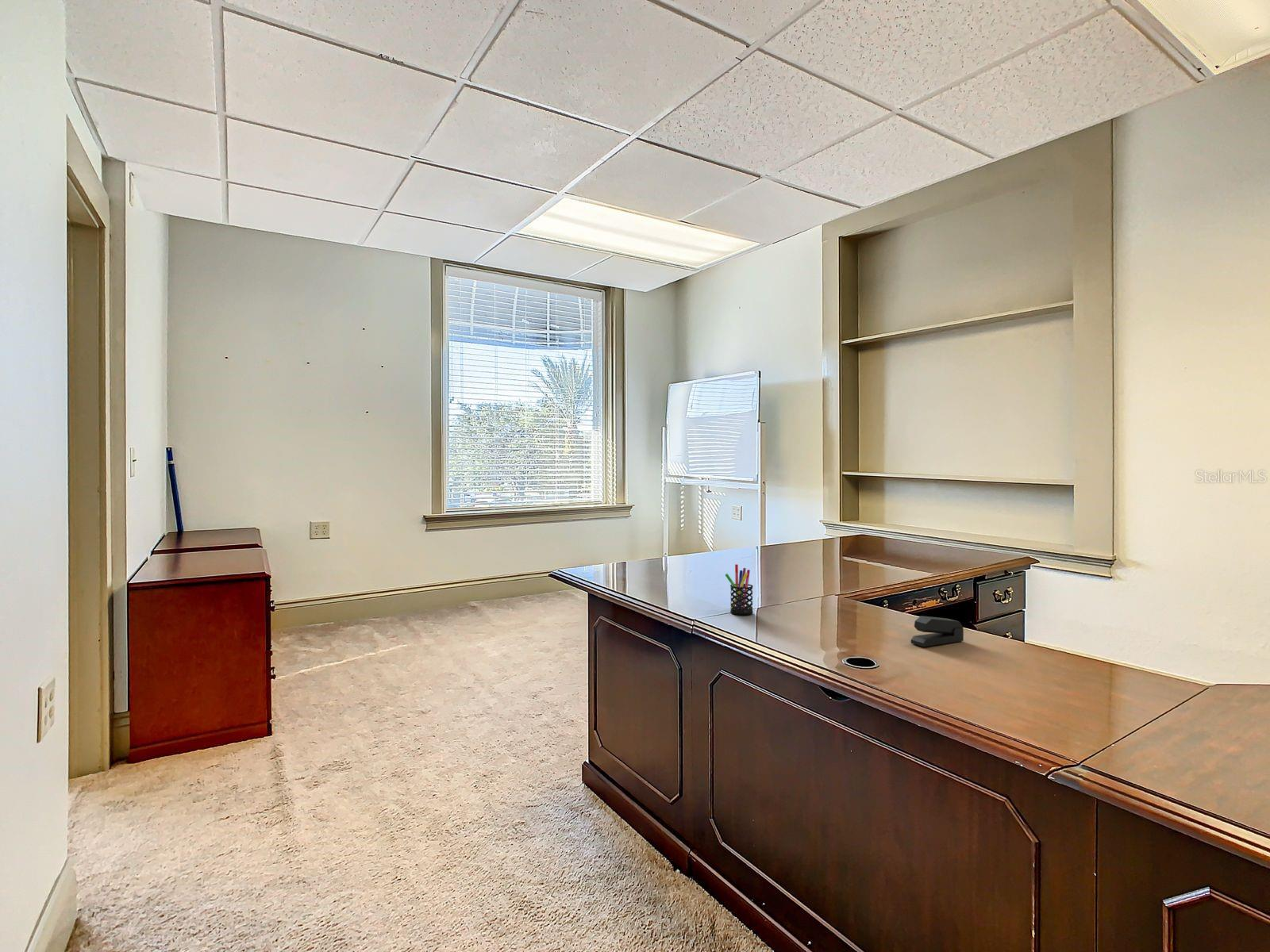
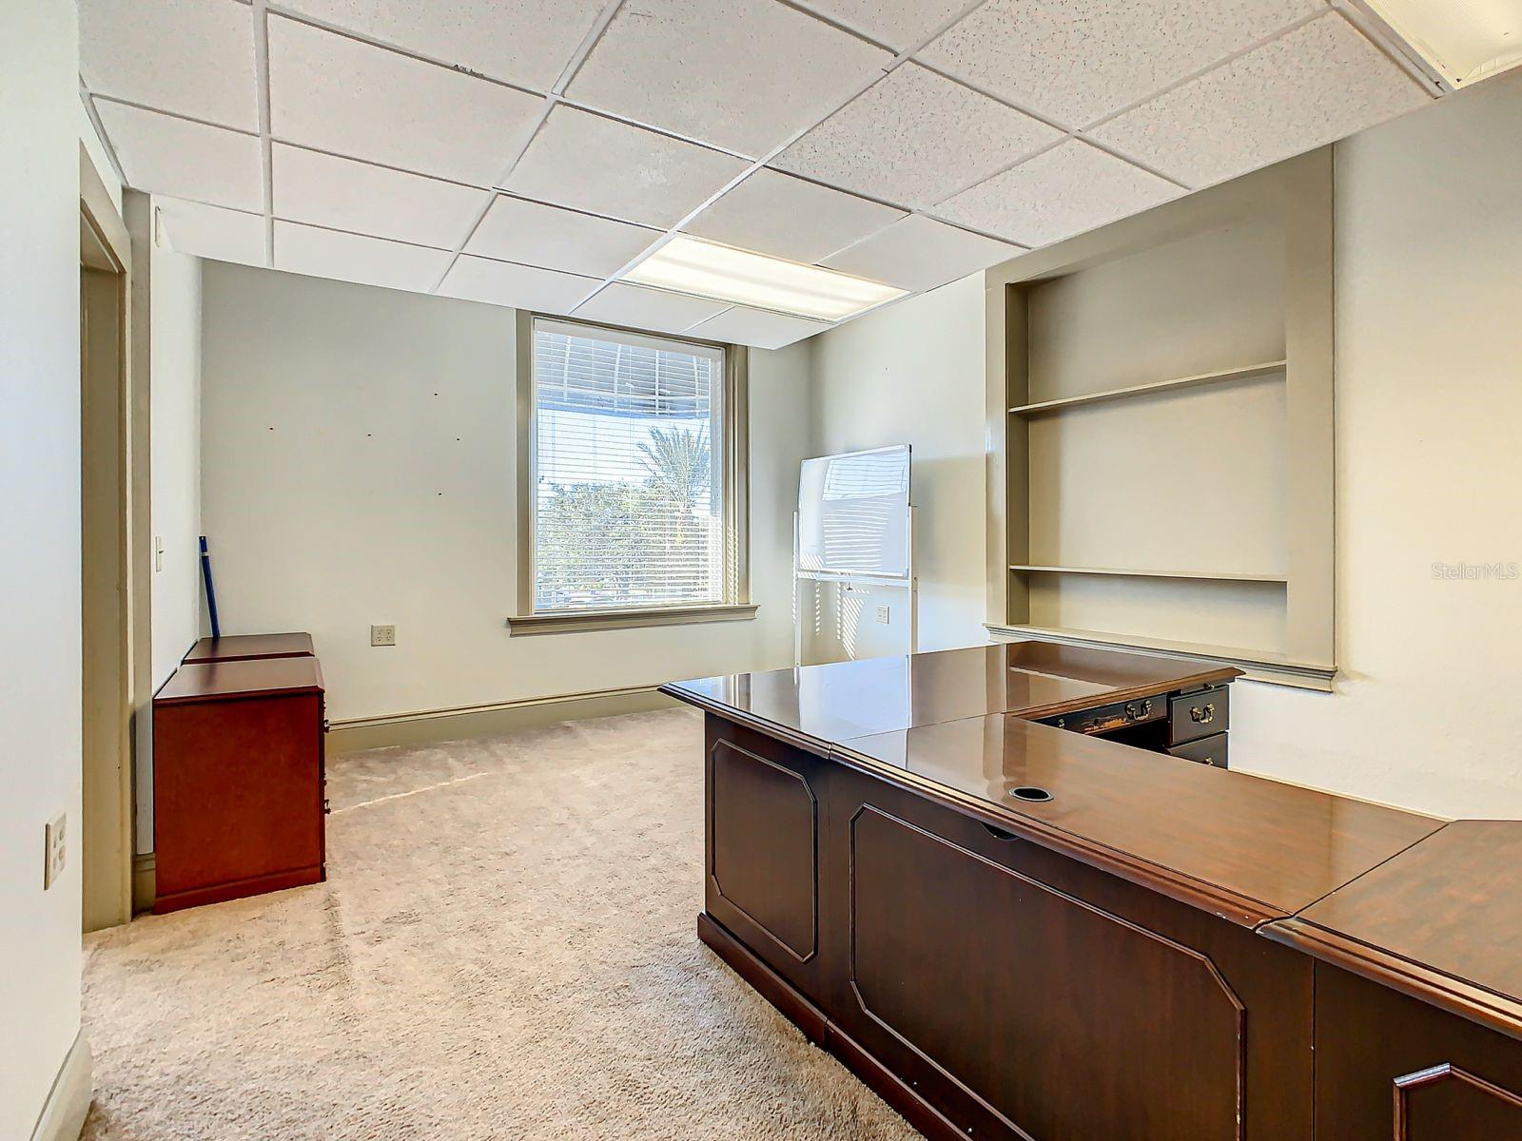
- pen holder [725,564,754,616]
- stapler [910,615,964,647]
